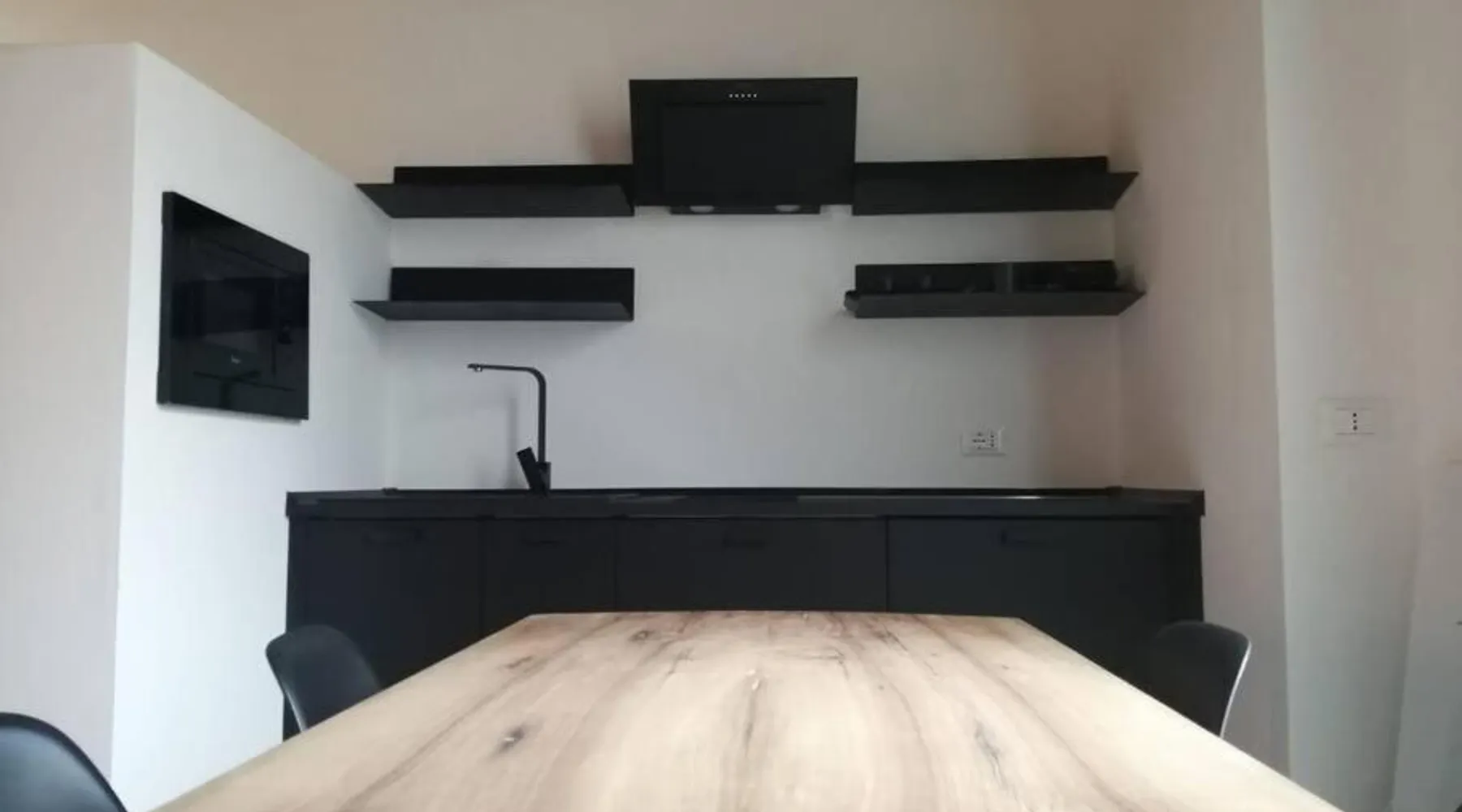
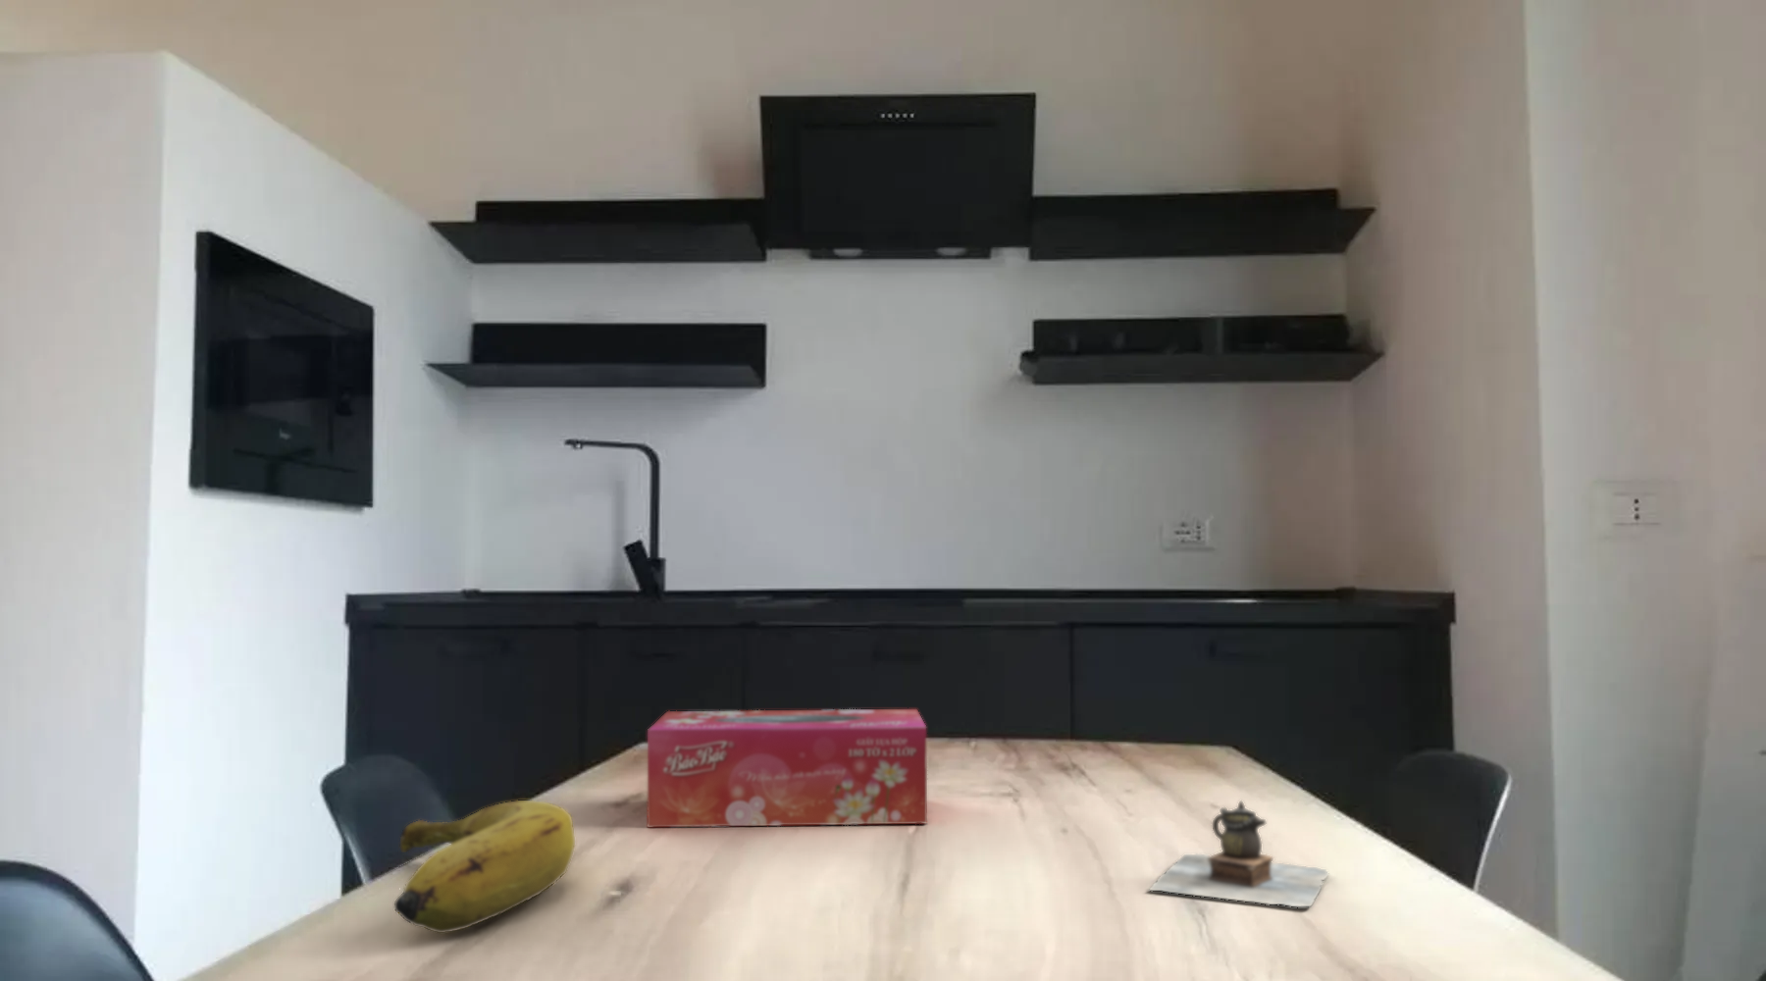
+ tissue box [646,708,928,828]
+ teapot [1148,800,1330,907]
+ banana [394,800,576,934]
